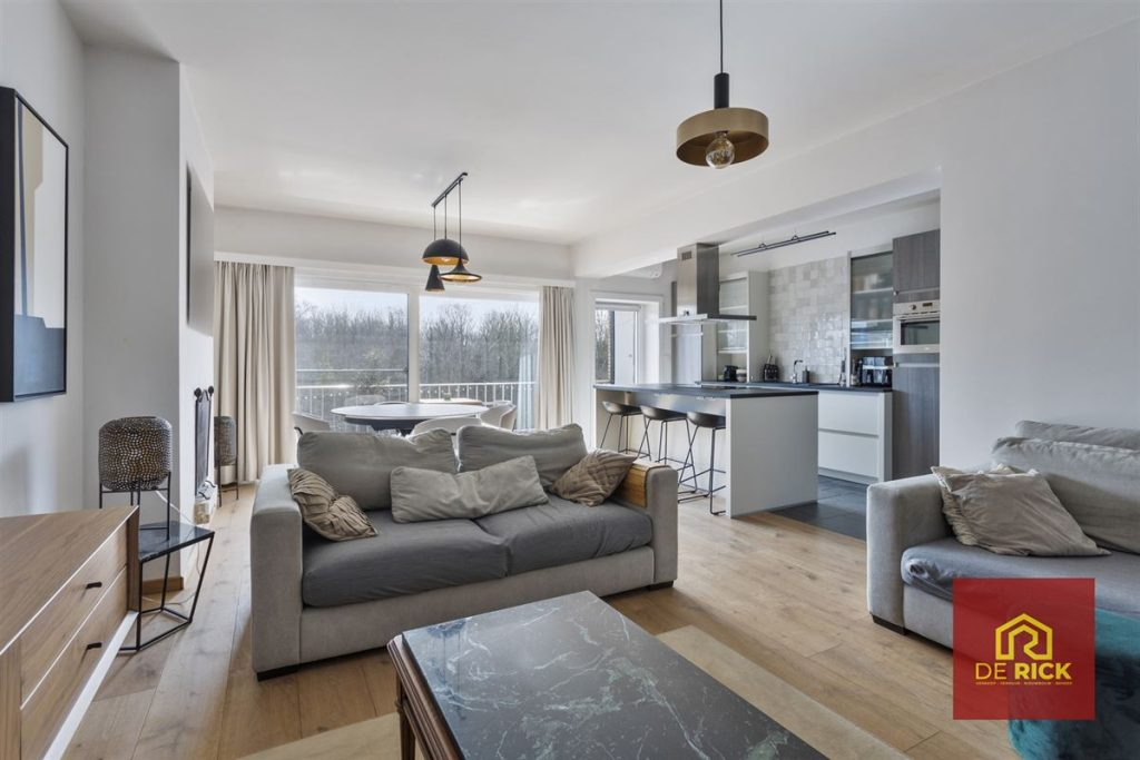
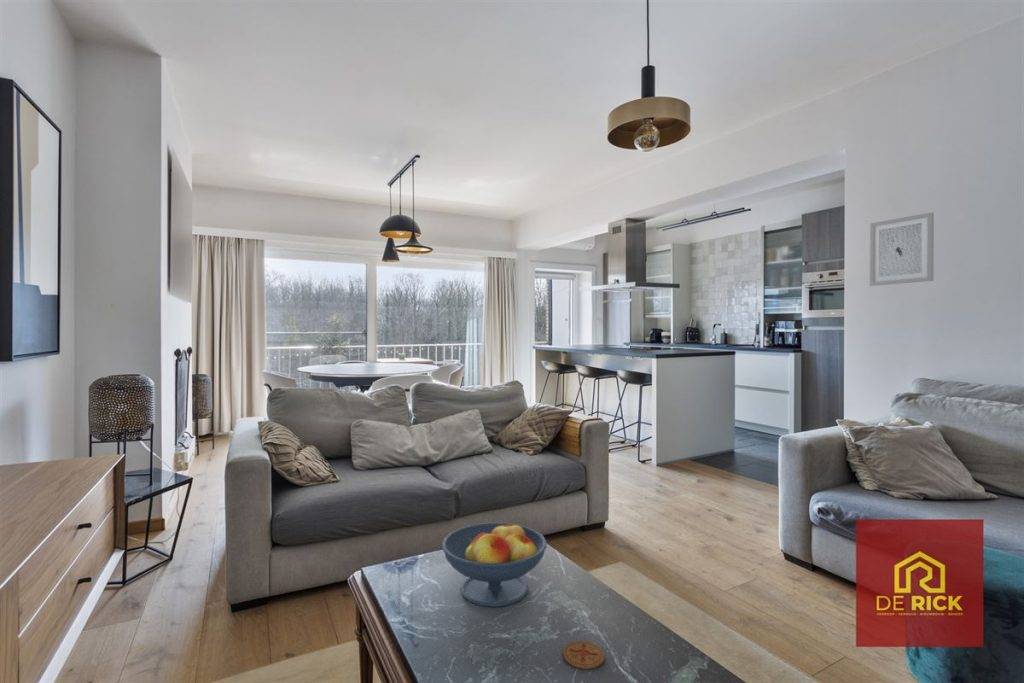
+ fruit bowl [441,519,548,608]
+ coaster [562,640,605,670]
+ wall art [869,211,935,287]
